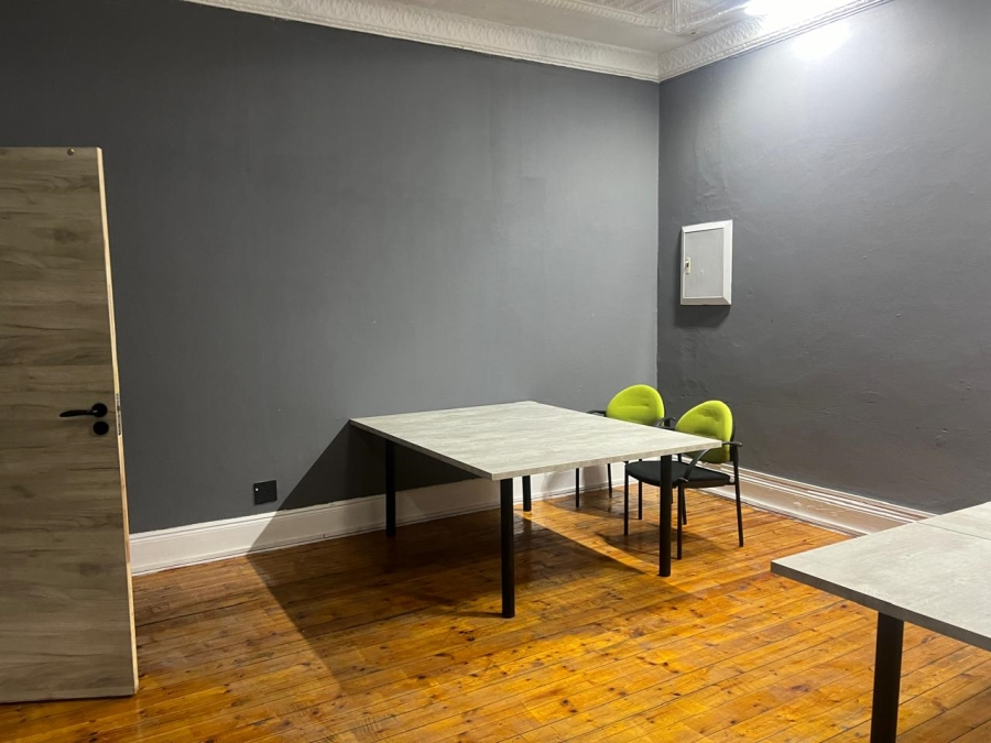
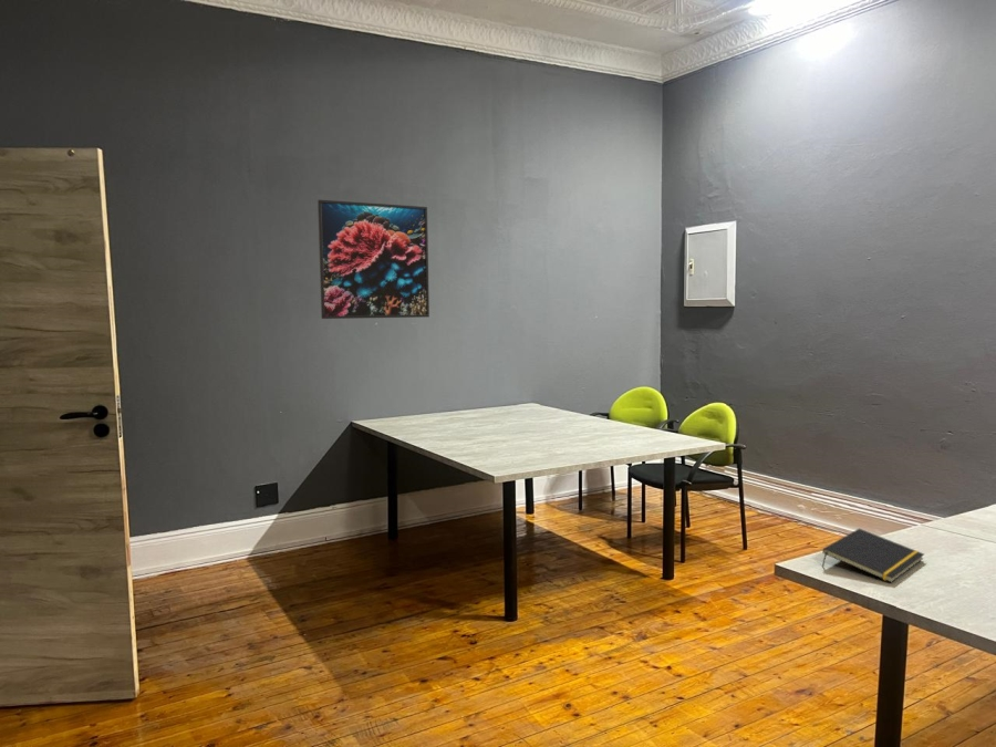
+ notepad [821,528,925,584]
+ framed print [317,199,430,320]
